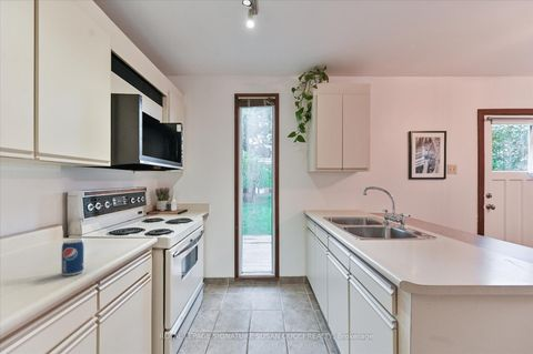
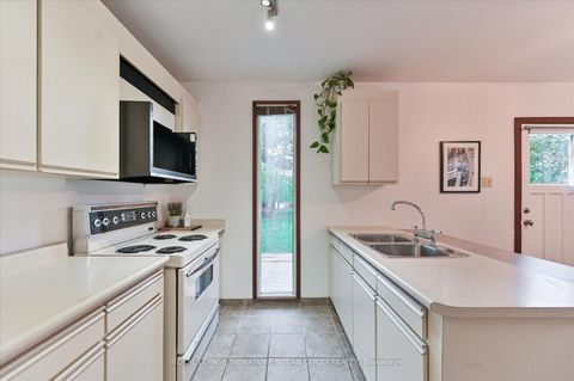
- beverage can [60,239,84,276]
